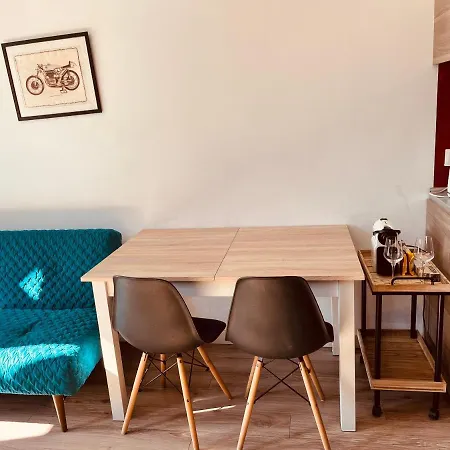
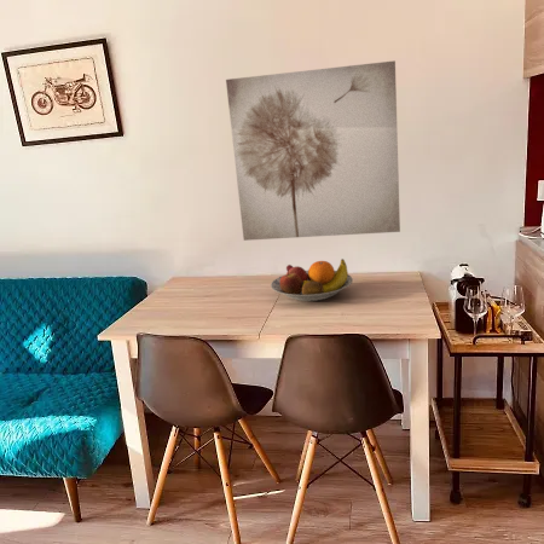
+ wall art [225,59,401,242]
+ fruit bowl [270,257,354,302]
